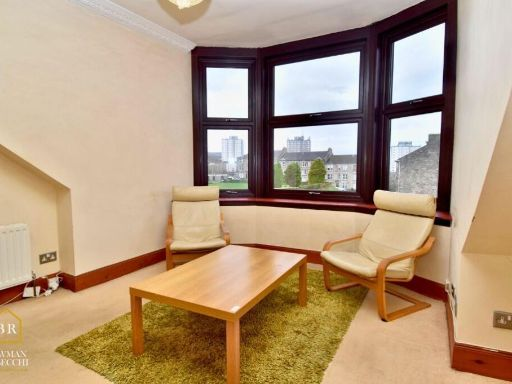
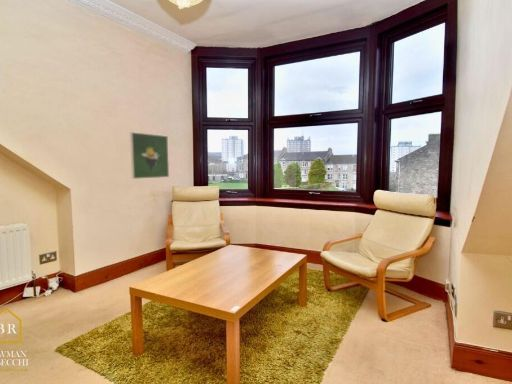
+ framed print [129,131,170,180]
